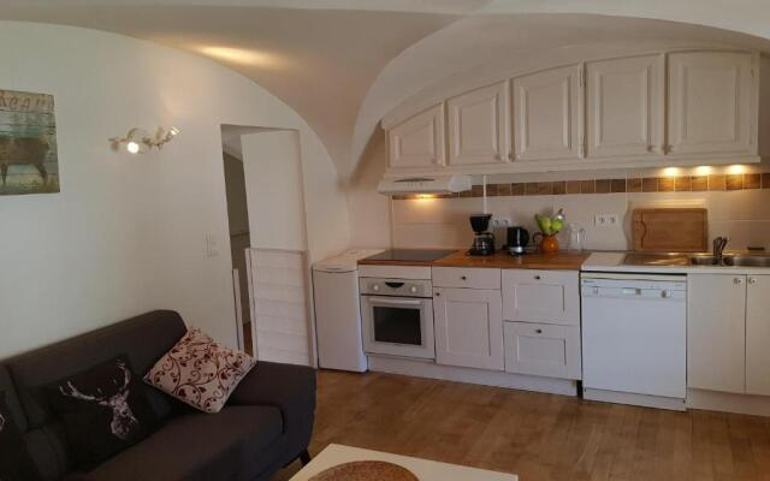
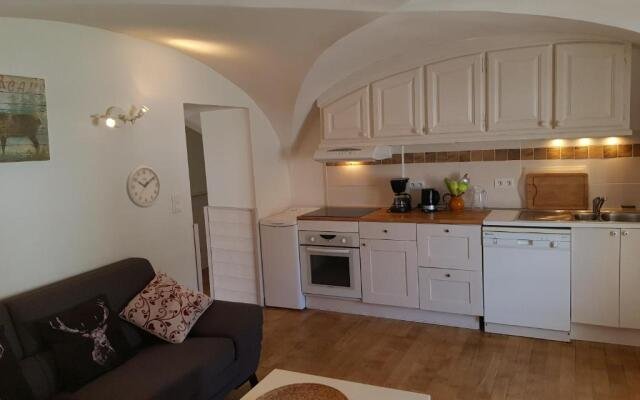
+ wall clock [125,163,162,209]
